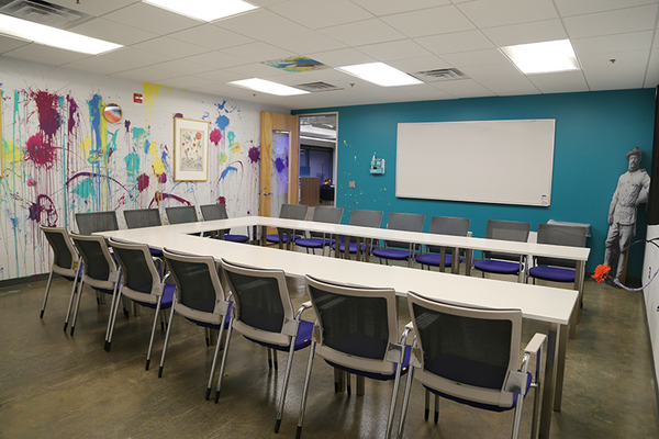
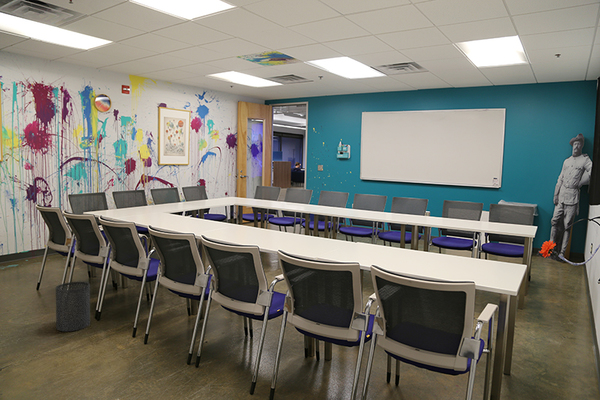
+ trash can [55,281,91,332]
